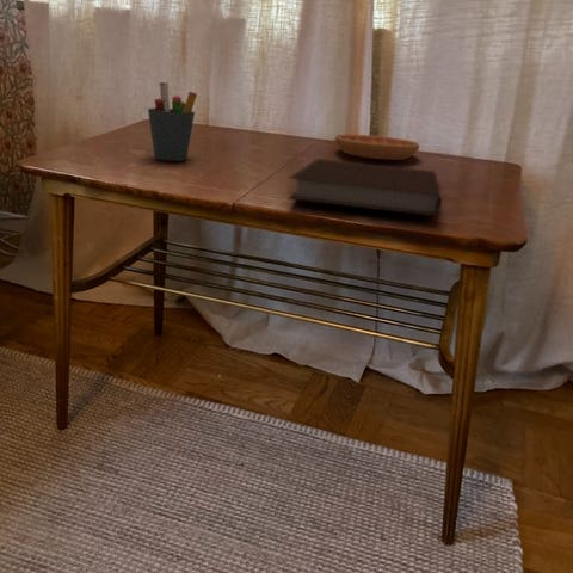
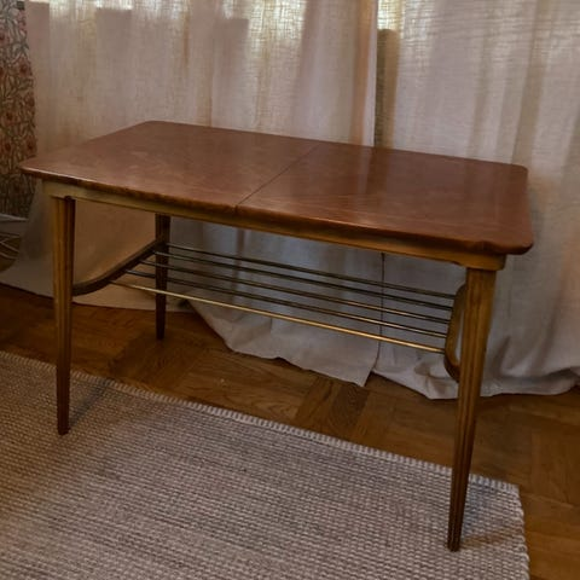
- saucer [334,134,420,161]
- notebook [286,158,443,217]
- pen holder [147,81,198,162]
